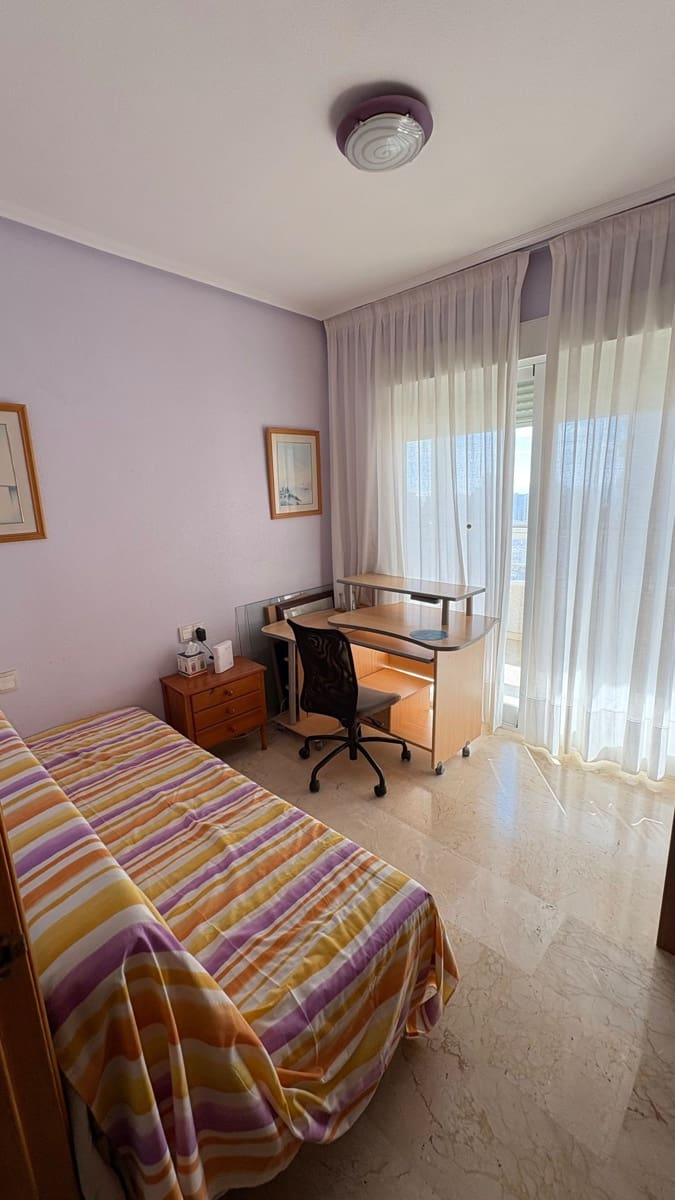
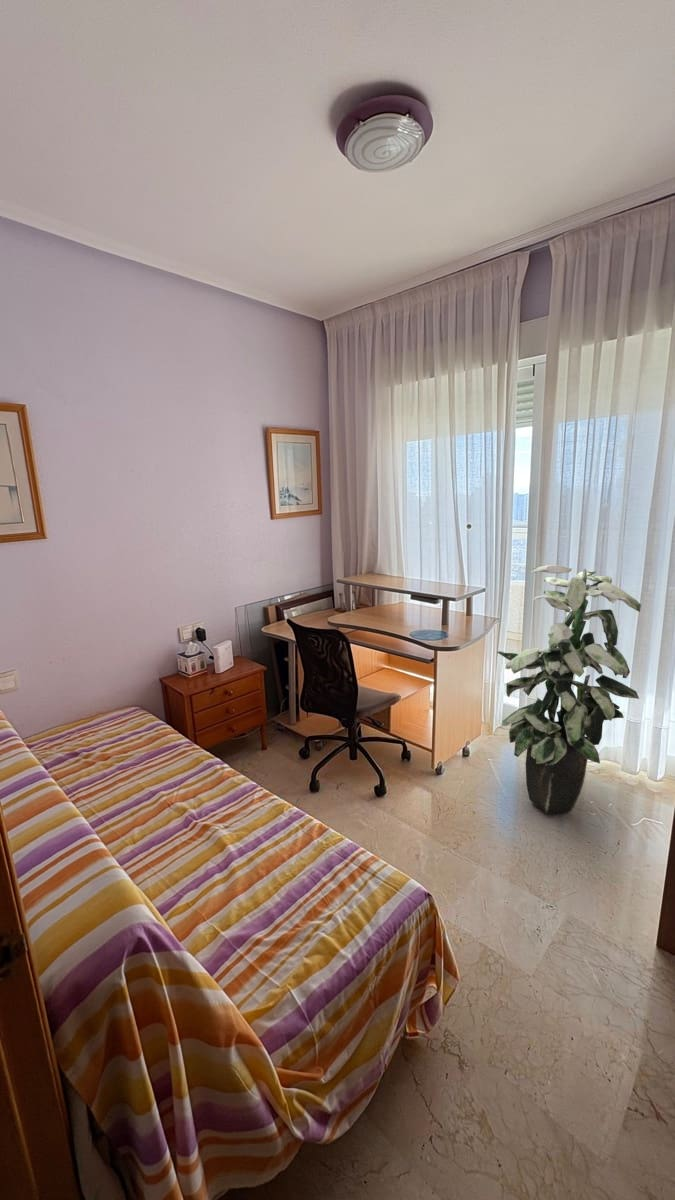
+ indoor plant [496,564,642,815]
